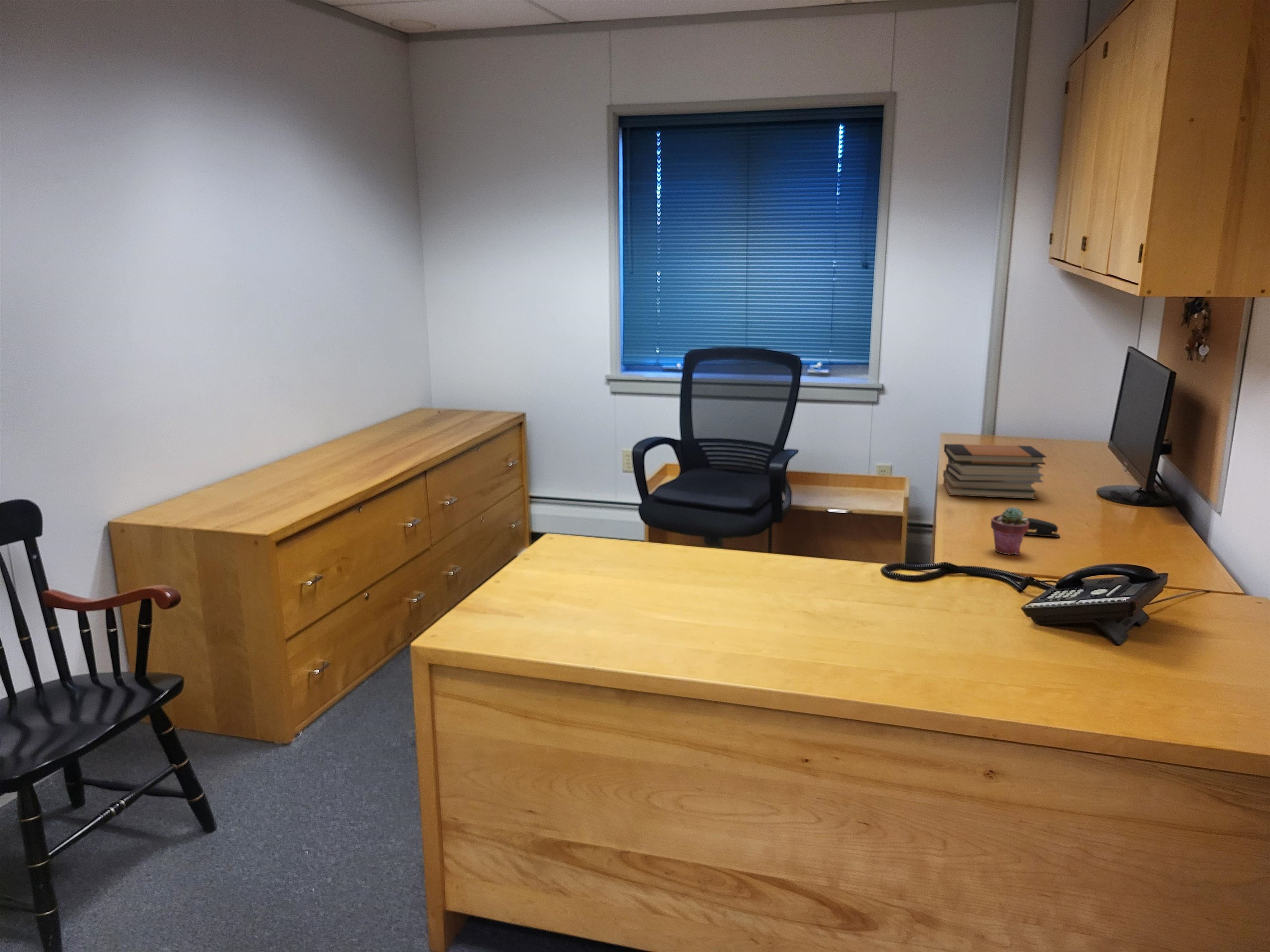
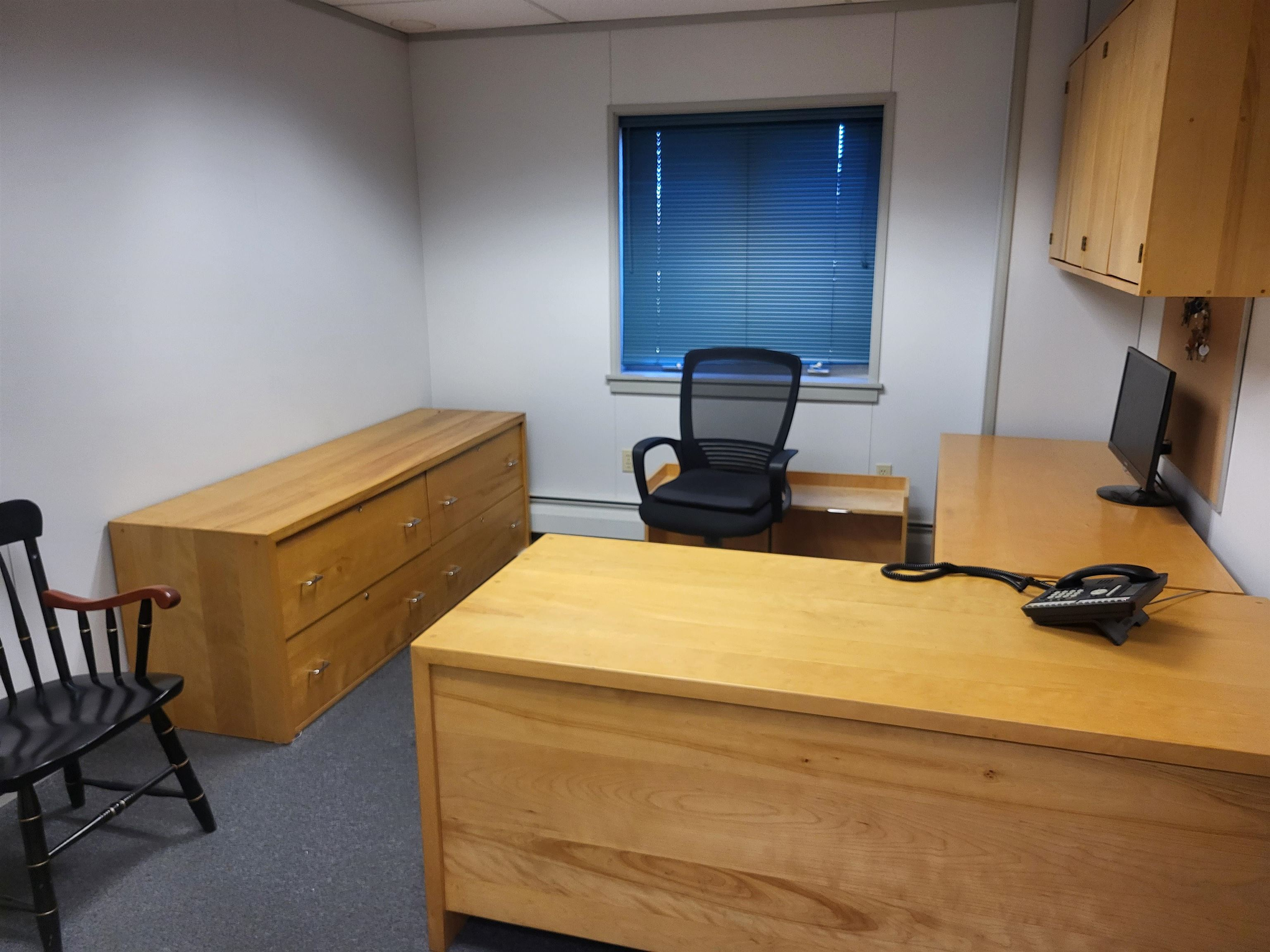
- potted succulent [991,506,1029,555]
- stapler [1022,517,1060,538]
- book stack [943,443,1047,500]
